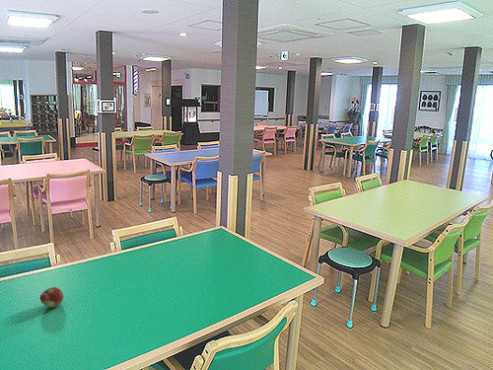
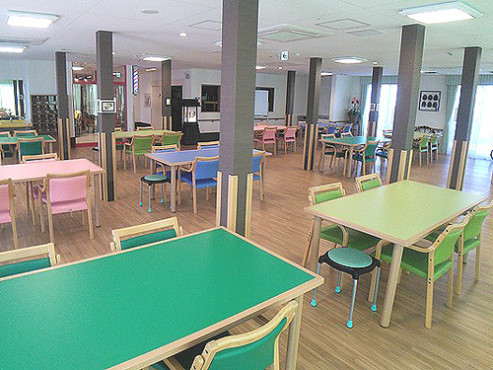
- fruit [39,286,65,308]
